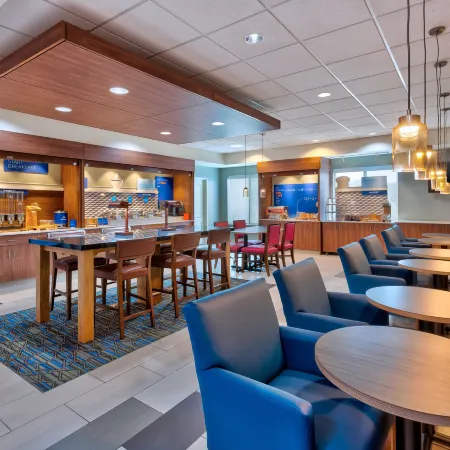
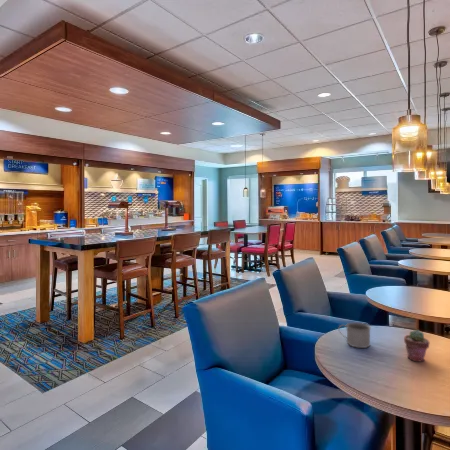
+ mug [338,322,372,349]
+ potted succulent [403,329,430,363]
